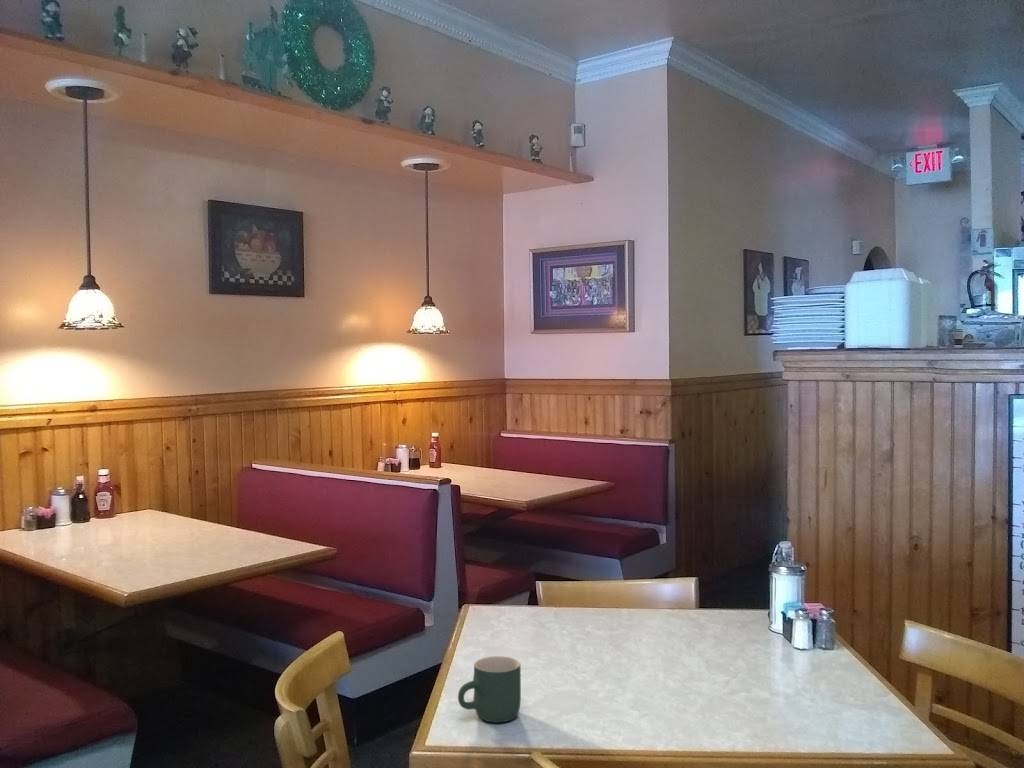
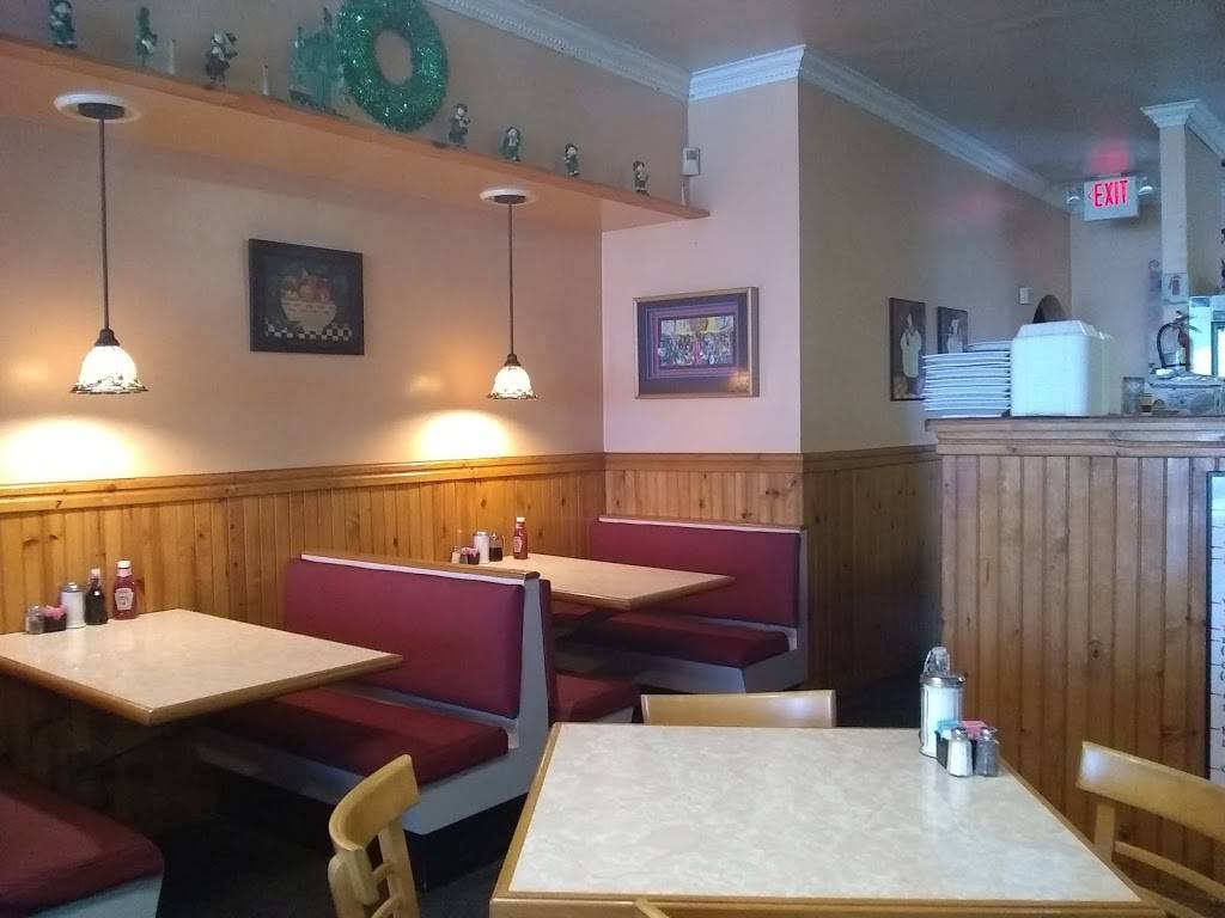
- mug [457,655,522,724]
